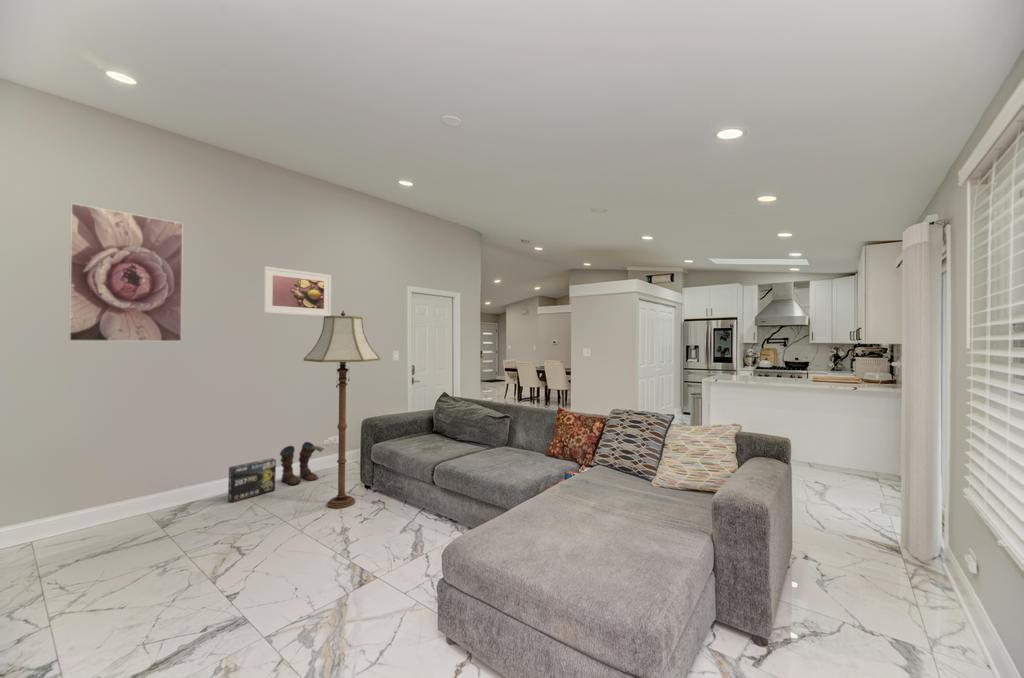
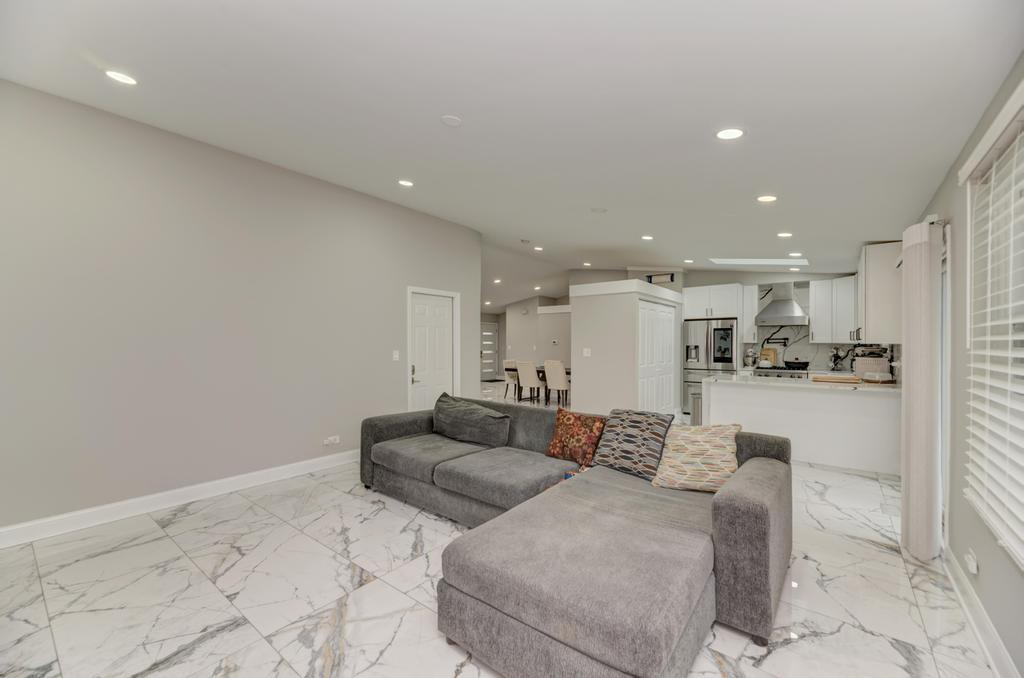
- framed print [68,202,184,342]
- boots [279,441,325,486]
- floor lamp [303,310,381,509]
- box [227,457,277,503]
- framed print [262,265,332,317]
